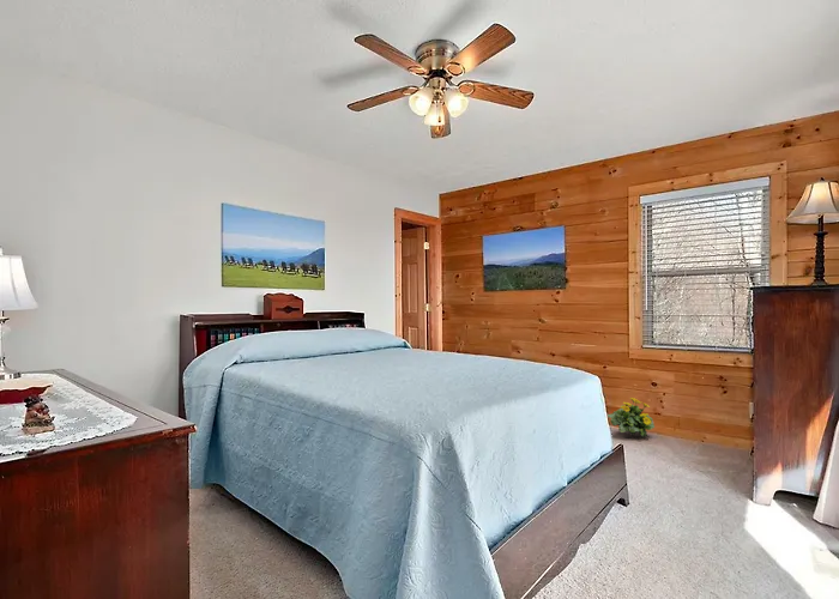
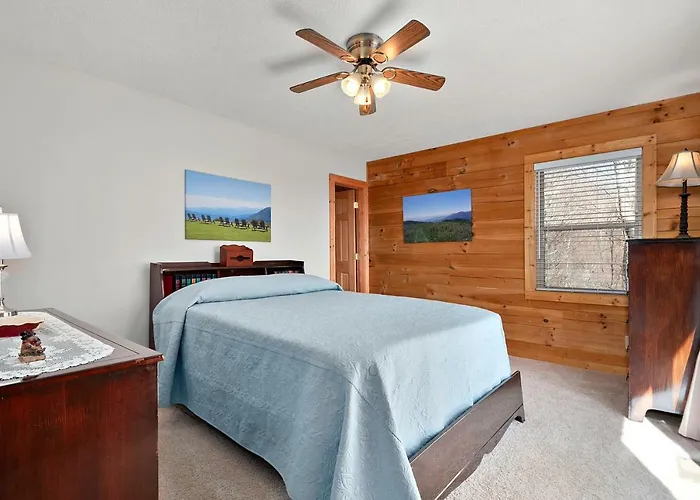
- flowering plant [606,397,656,438]
